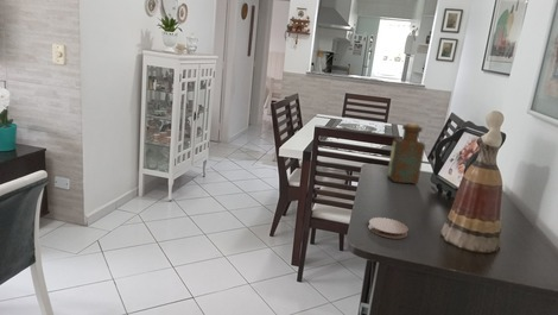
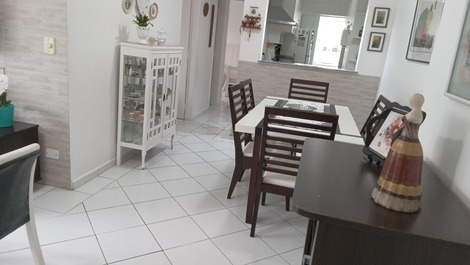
- bottle [386,121,426,185]
- coaster [367,216,410,240]
